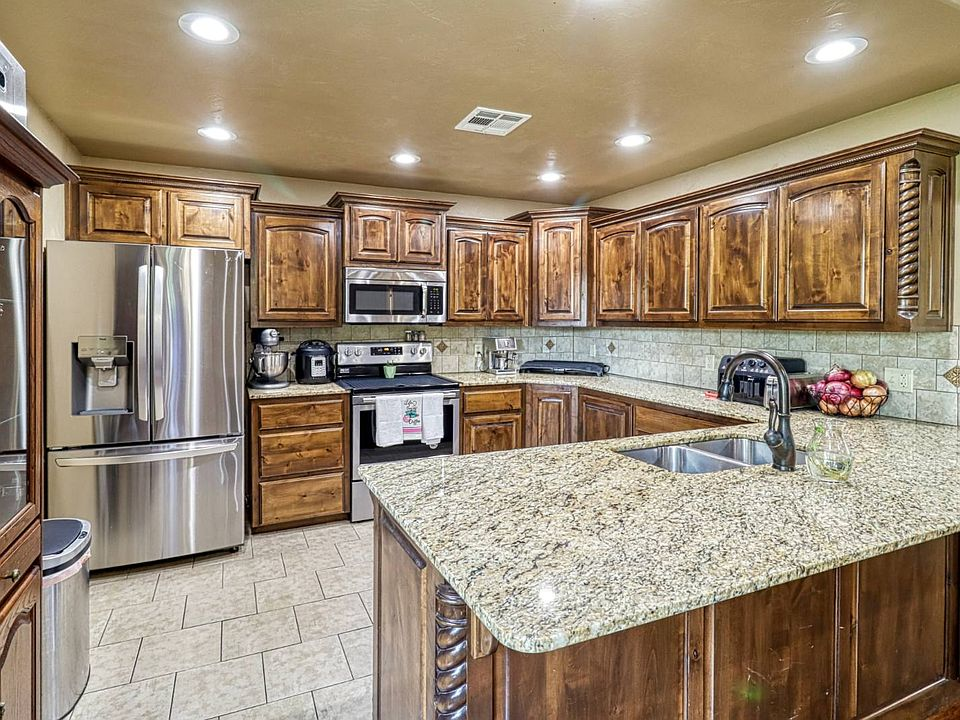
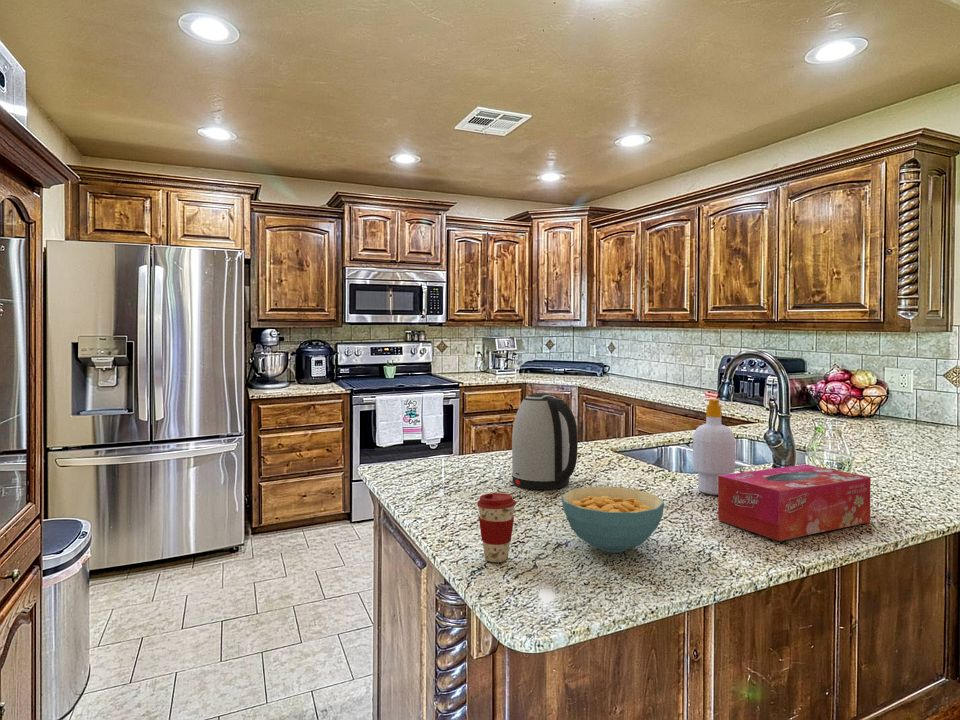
+ cereal bowl [560,486,665,554]
+ kettle [511,392,579,490]
+ tissue box [717,464,872,542]
+ coffee cup [476,492,517,563]
+ soap bottle [692,398,736,496]
